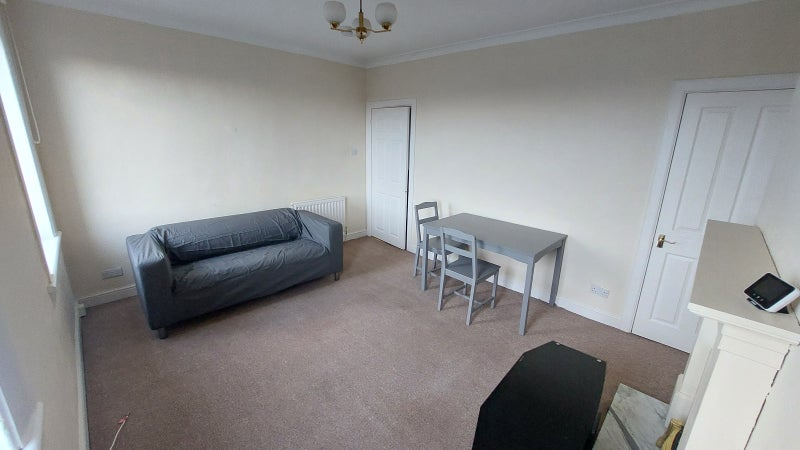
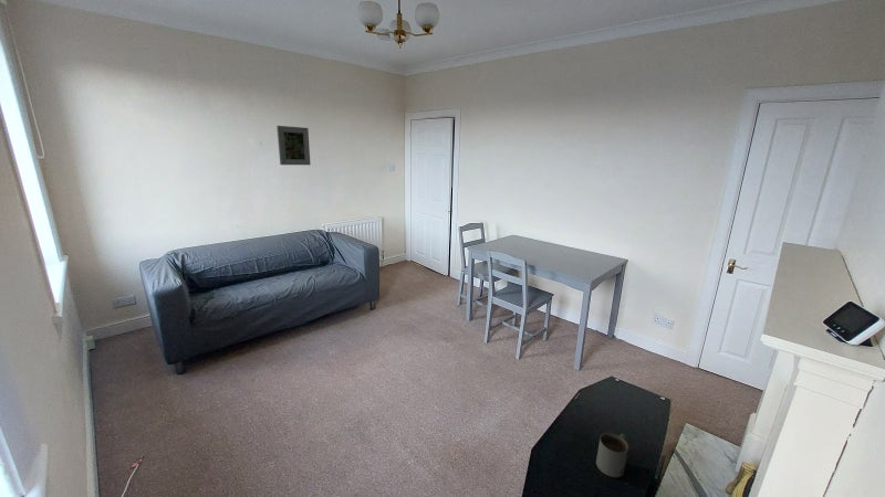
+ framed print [275,125,312,166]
+ mug [595,432,629,478]
